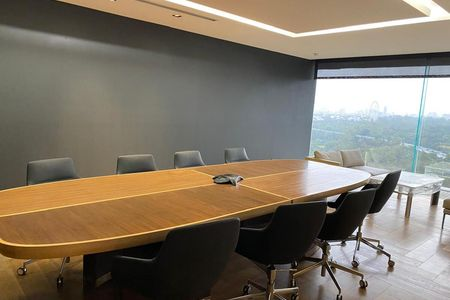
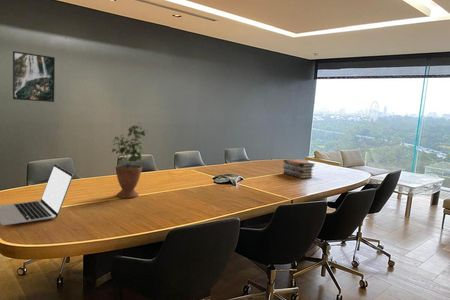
+ laptop [0,163,74,226]
+ potted plant [111,122,148,199]
+ book stack [282,159,315,179]
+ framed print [12,50,56,103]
